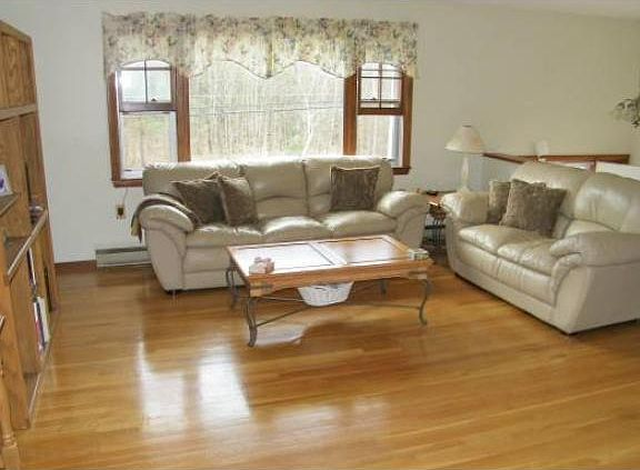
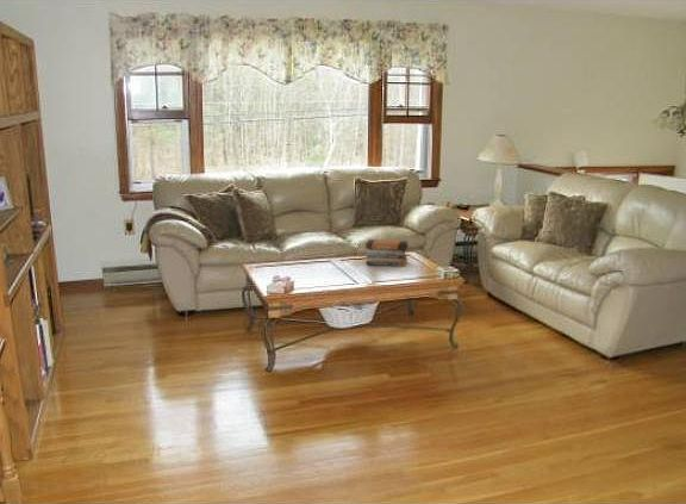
+ book stack [364,238,410,268]
